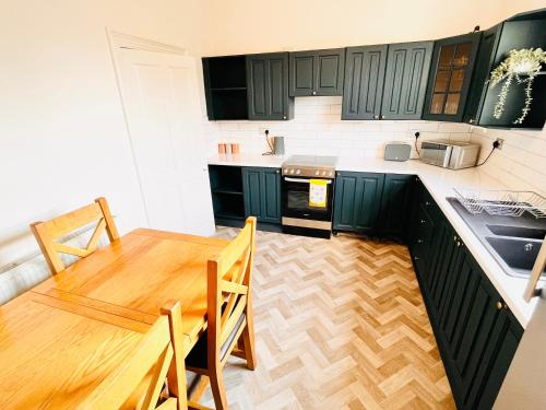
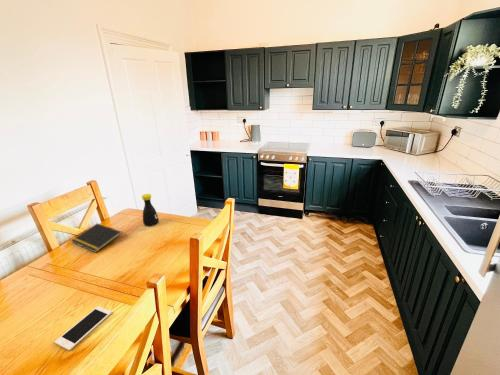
+ notepad [70,222,122,254]
+ cell phone [54,305,113,351]
+ bottle [141,193,160,227]
